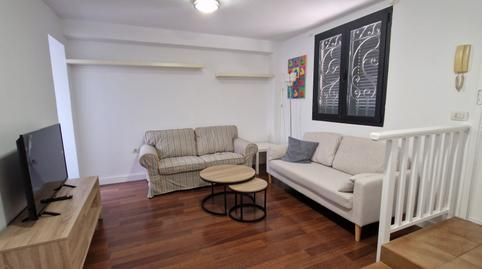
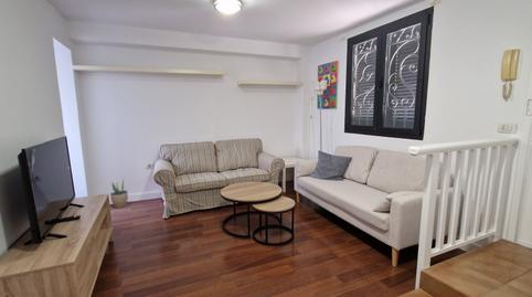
+ potted plant [109,179,129,209]
